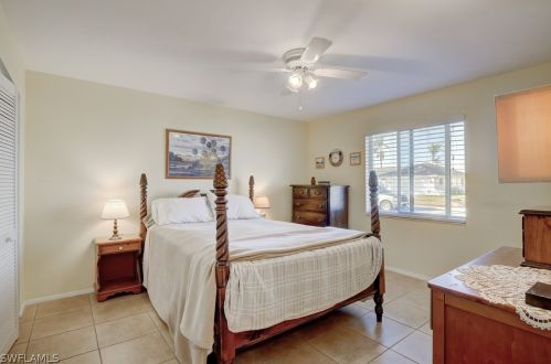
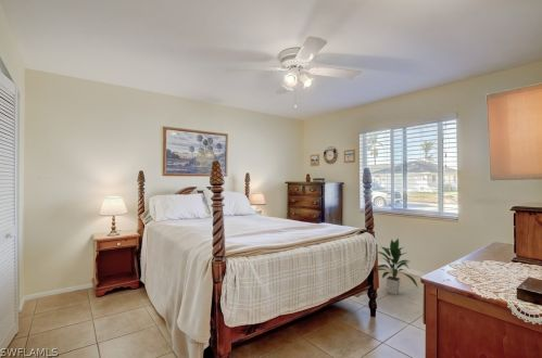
+ indoor plant [377,238,419,296]
